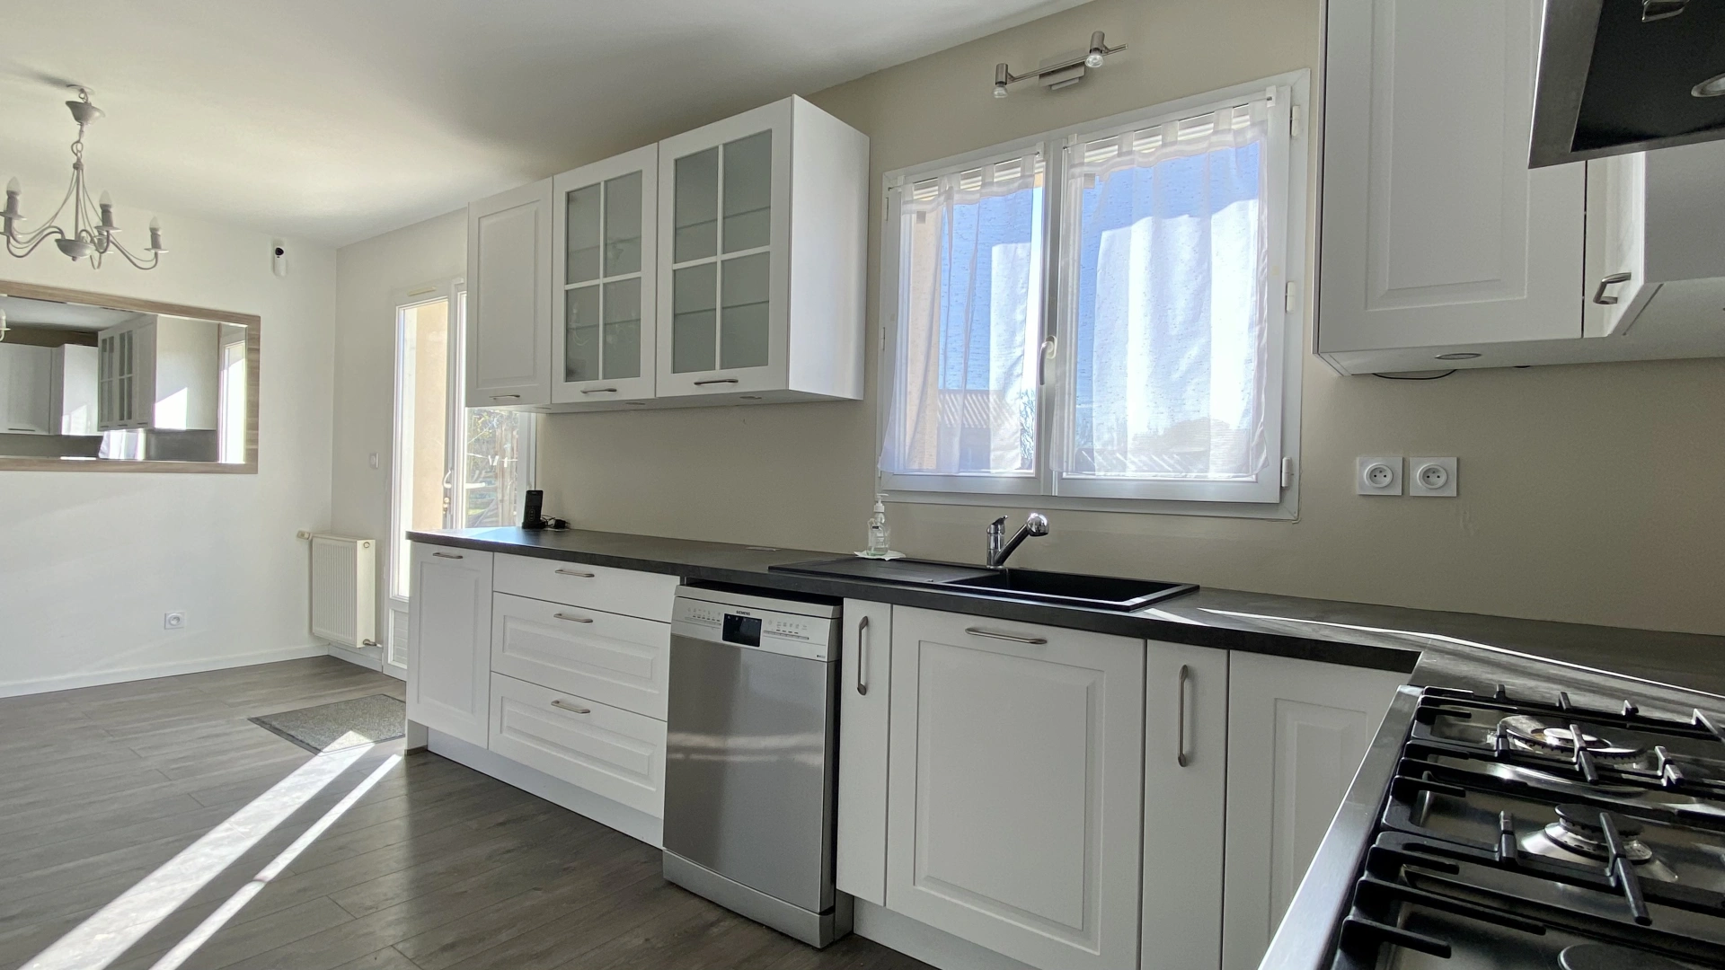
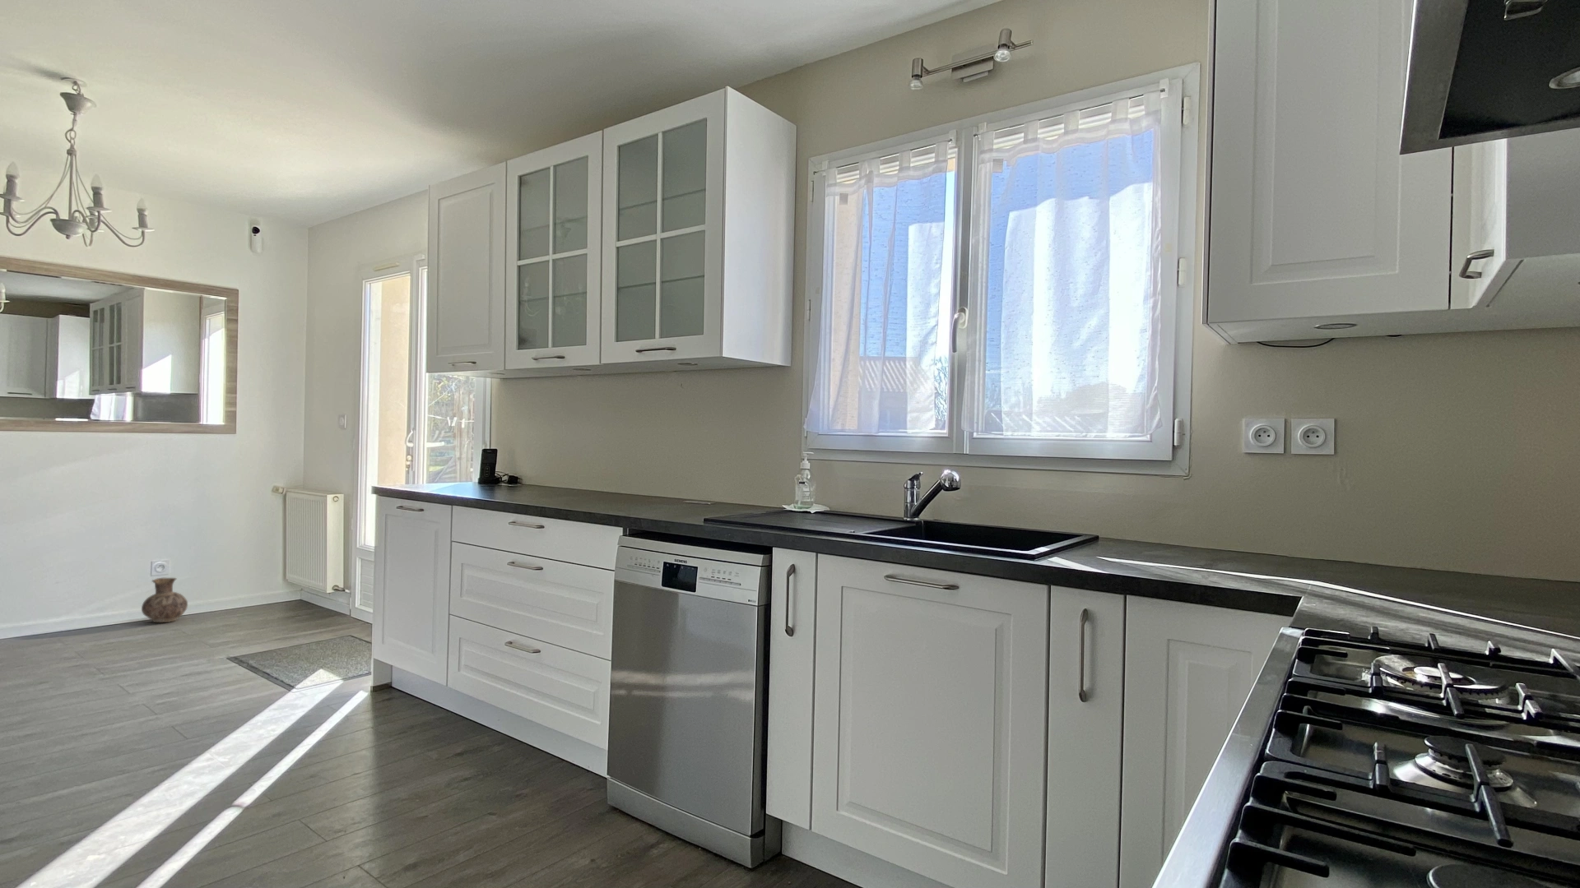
+ ceramic jug [141,577,189,623]
